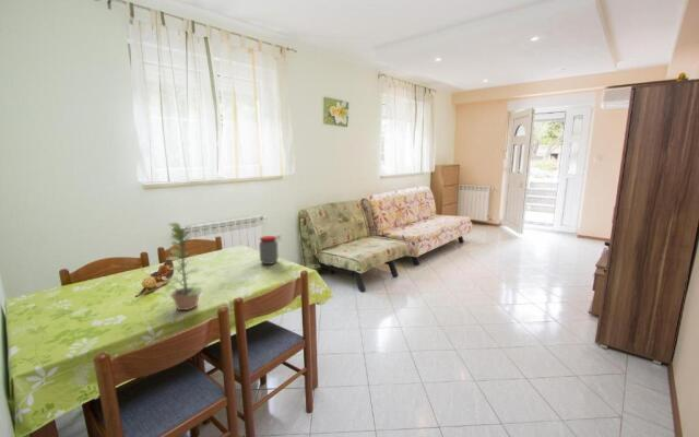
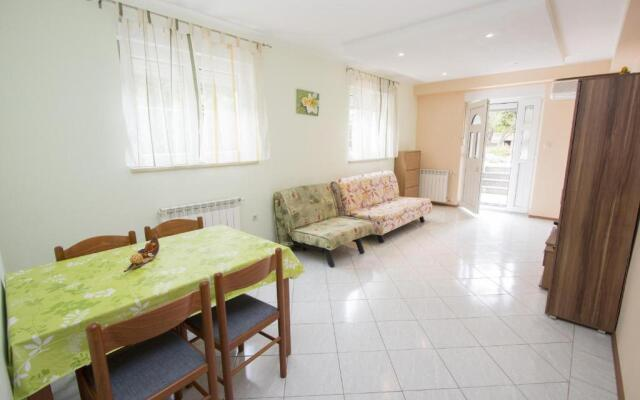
- jar [258,235,280,265]
- plant [164,222,203,311]
